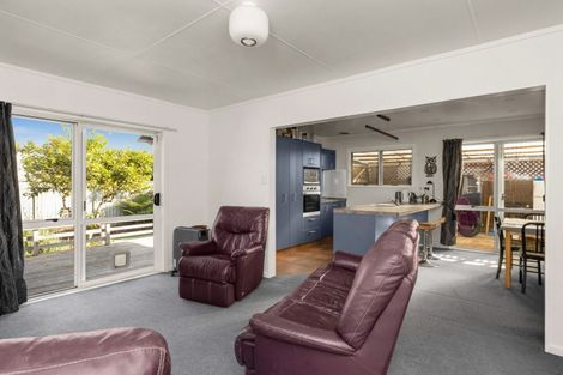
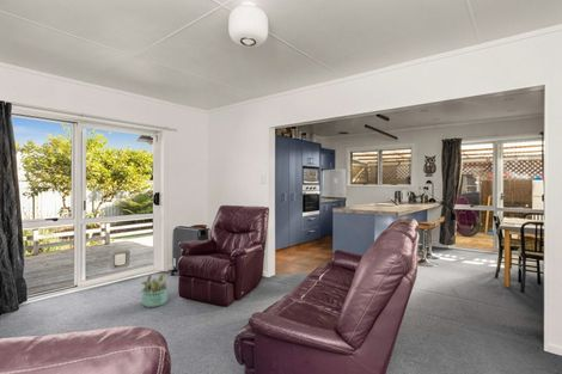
+ decorative plant [139,272,171,308]
